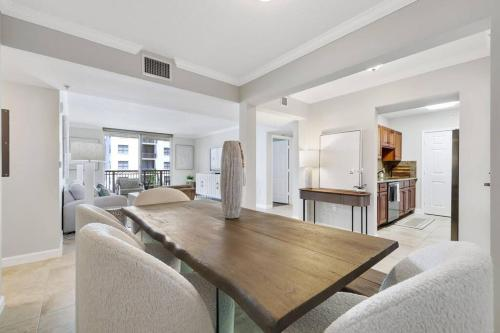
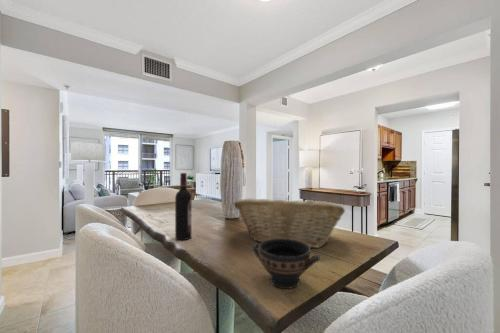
+ bowl [252,239,321,290]
+ wine bottle [174,172,192,241]
+ fruit basket [233,197,346,249]
